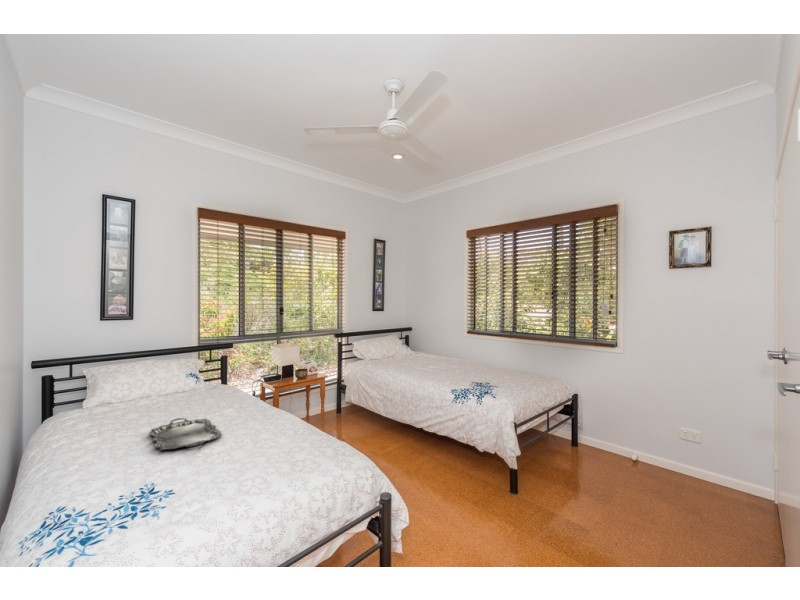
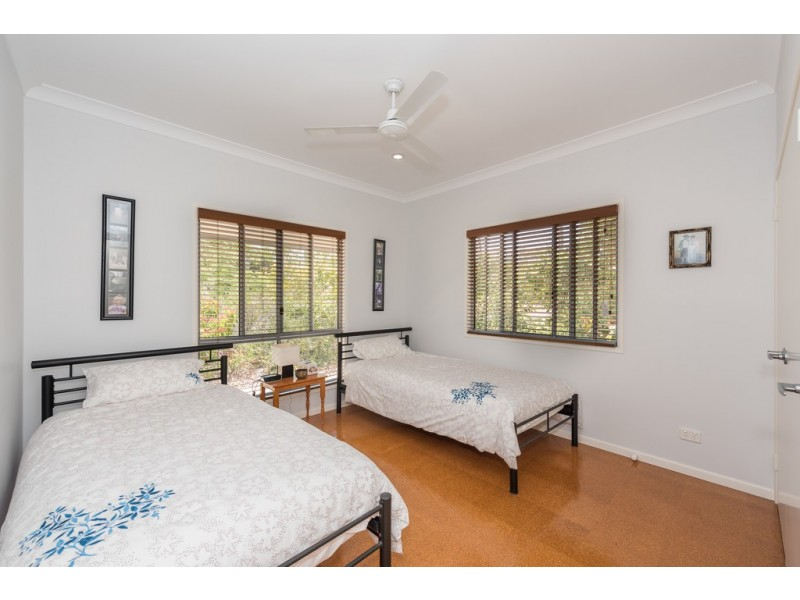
- serving tray [148,417,223,451]
